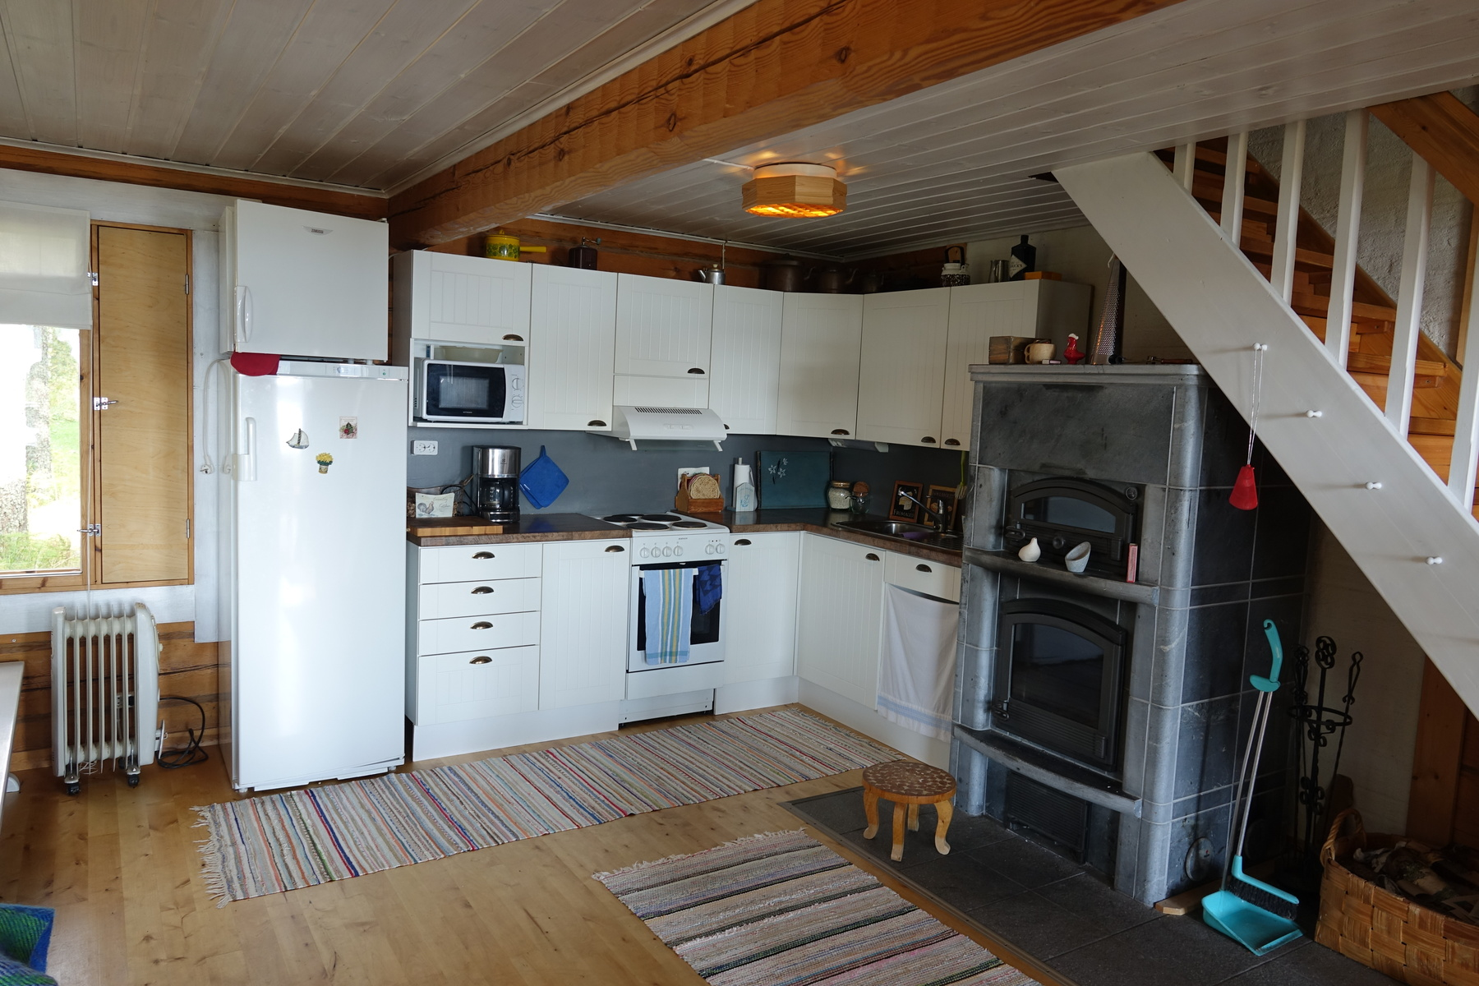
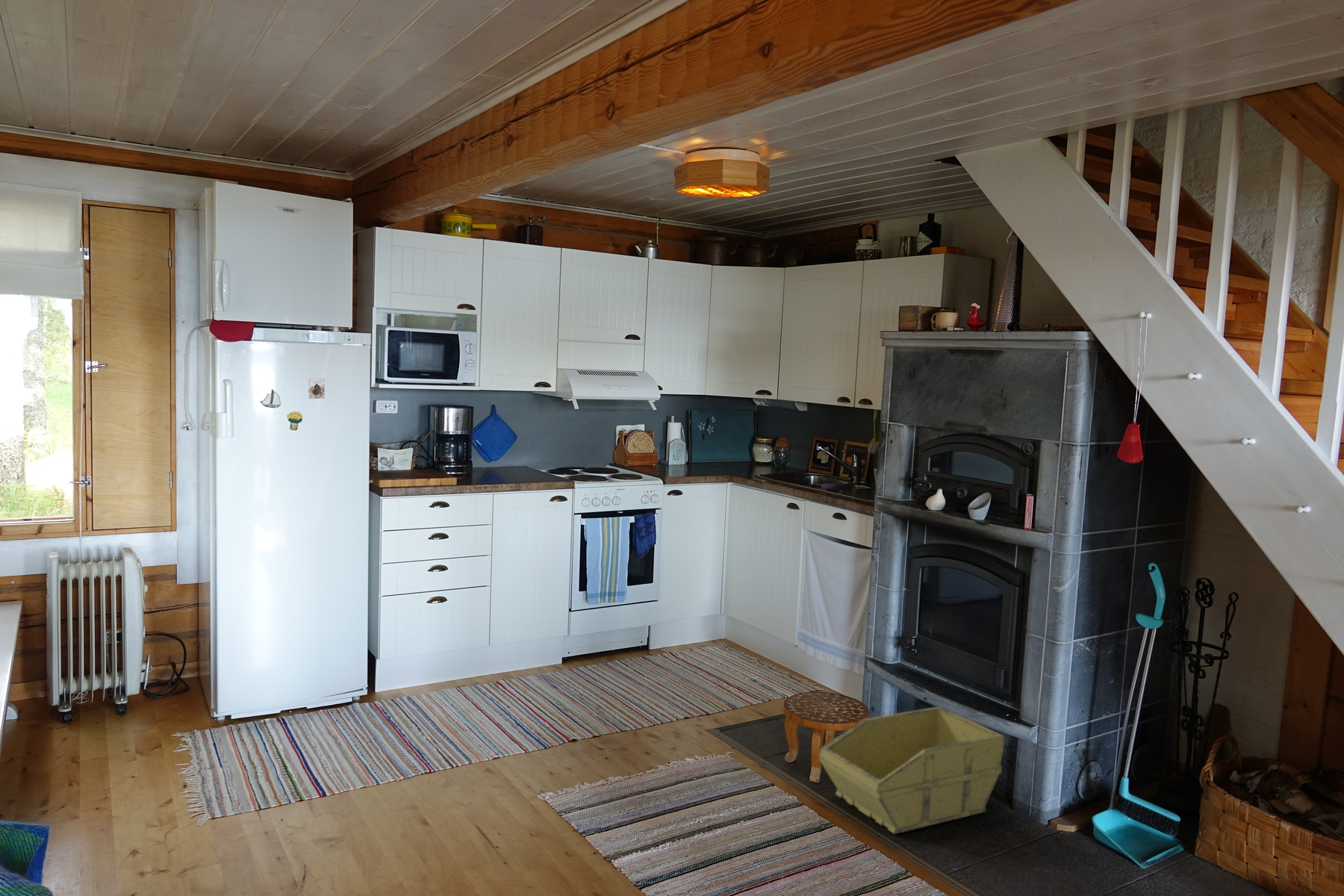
+ storage bin [818,706,1006,835]
